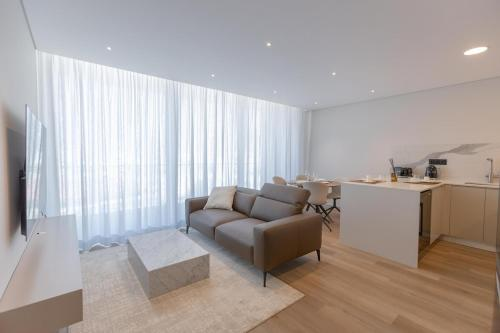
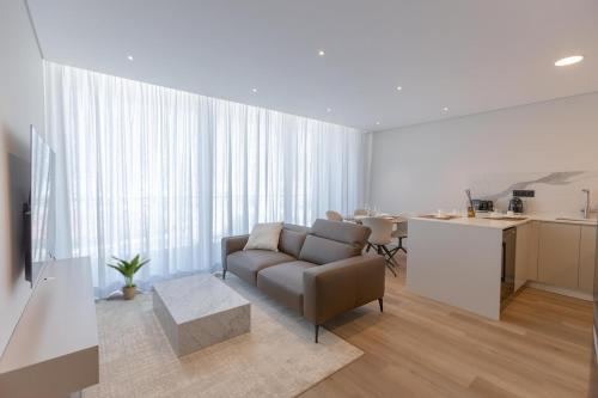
+ potted plant [105,253,152,301]
